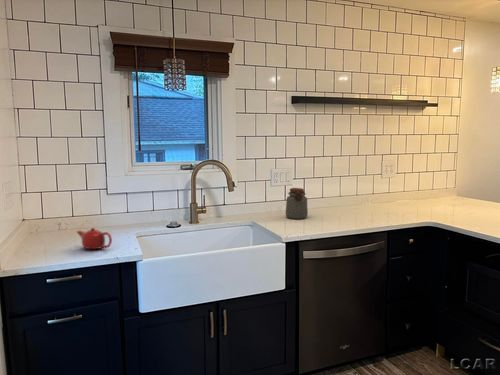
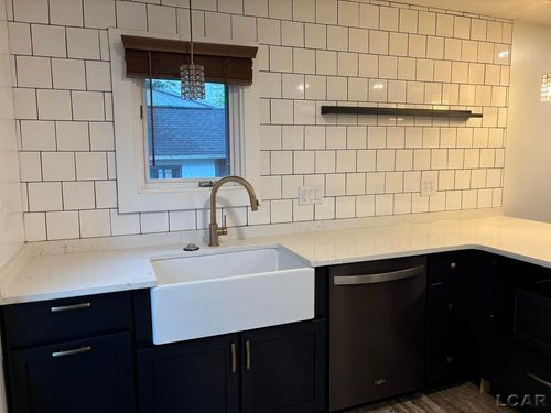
- jar [285,187,309,220]
- teapot [76,227,113,250]
